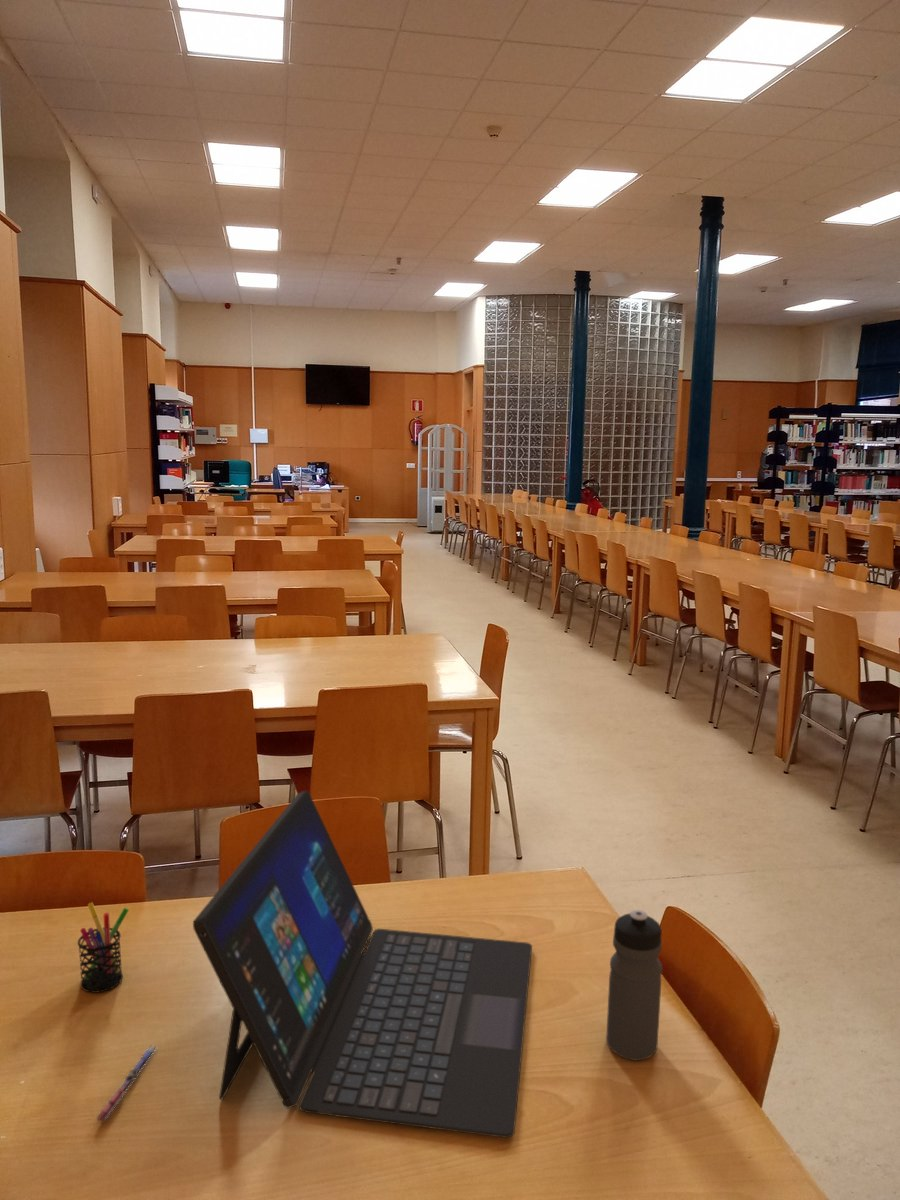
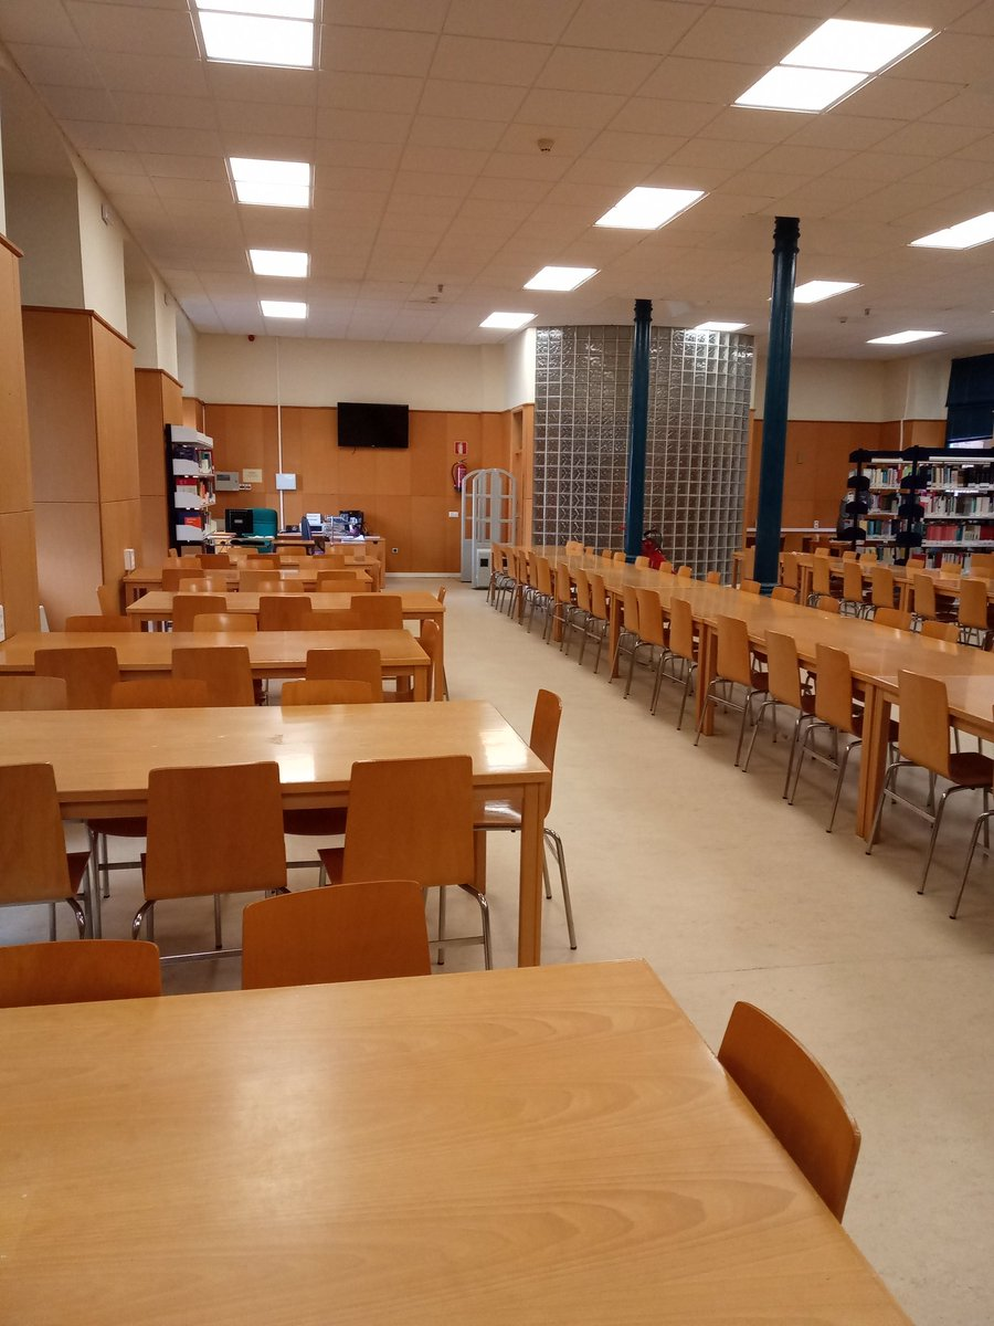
- pen holder [77,901,130,994]
- pen [95,1044,158,1123]
- water bottle [605,909,663,1061]
- laptop [192,790,533,1139]
